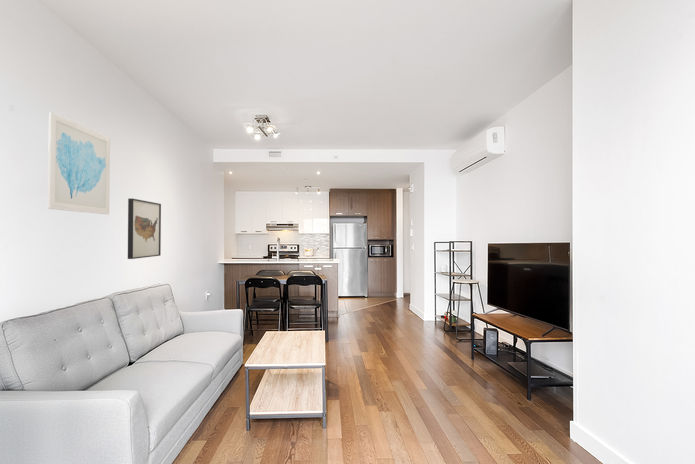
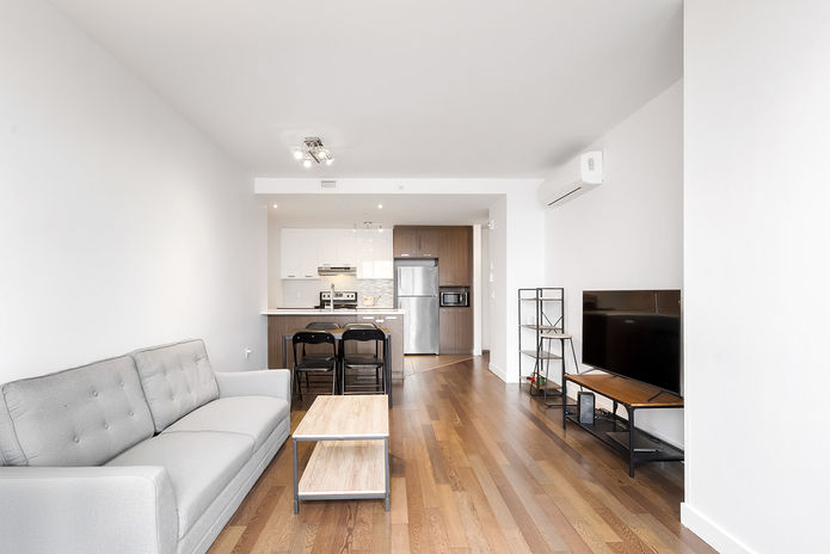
- wall art [127,197,162,260]
- wall art [47,111,111,215]
